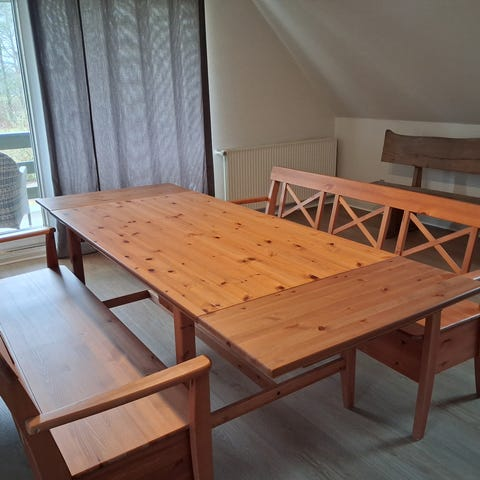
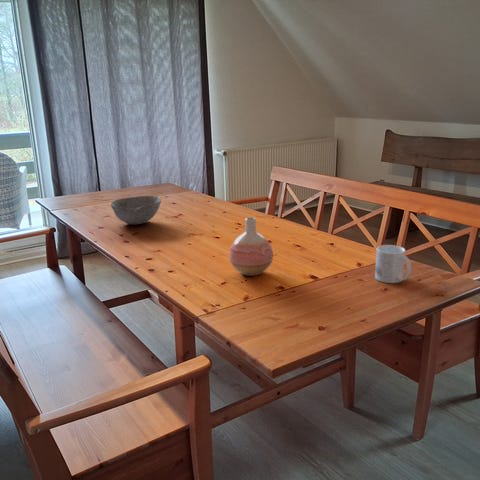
+ mug [374,244,412,284]
+ vase [228,216,274,277]
+ bowl [110,195,162,225]
